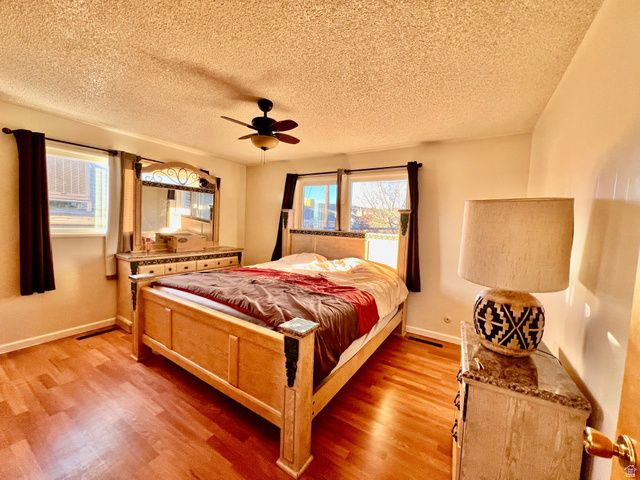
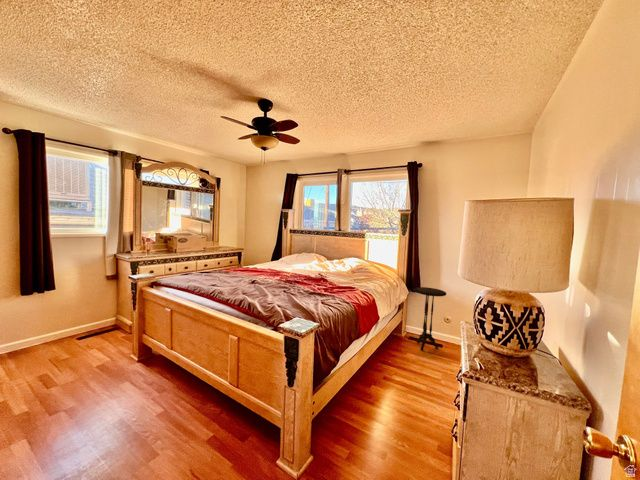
+ side table [413,286,447,352]
